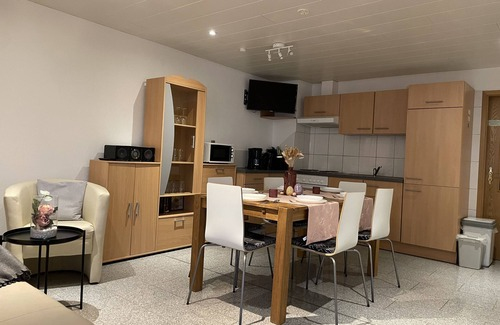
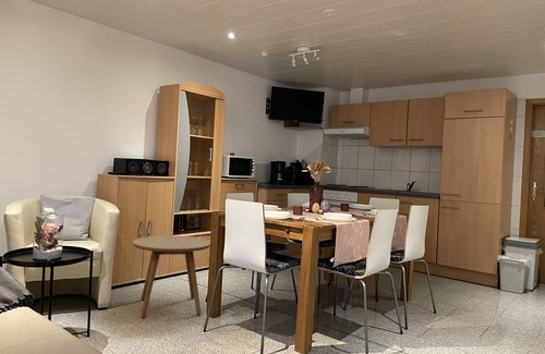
+ side table [132,234,211,319]
